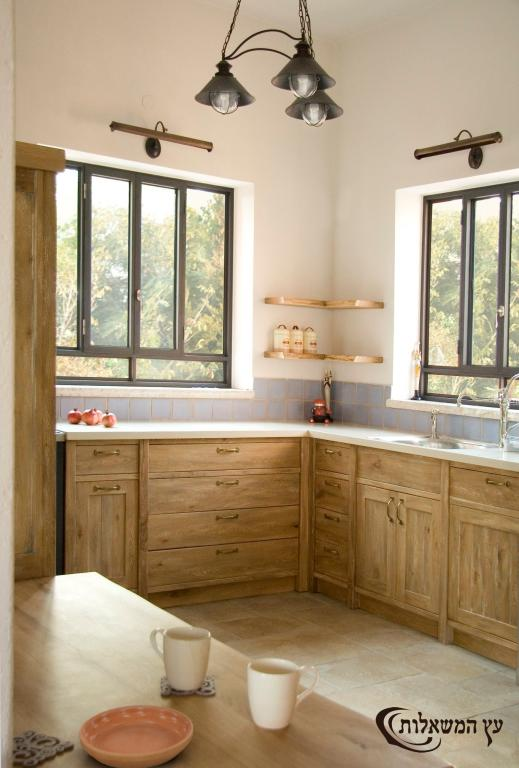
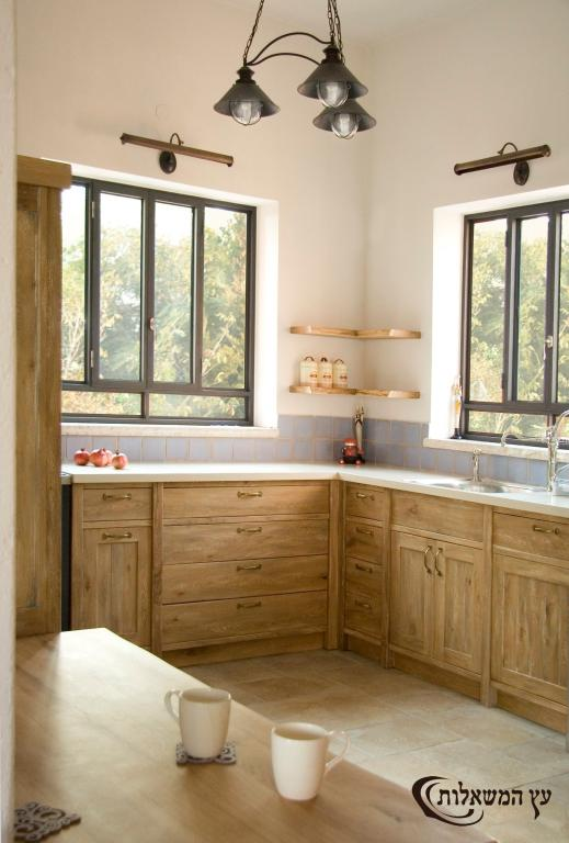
- saucer [78,704,194,768]
